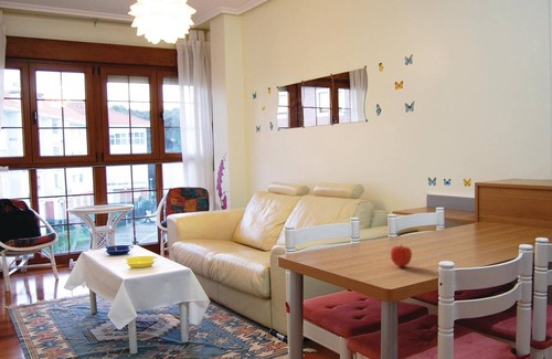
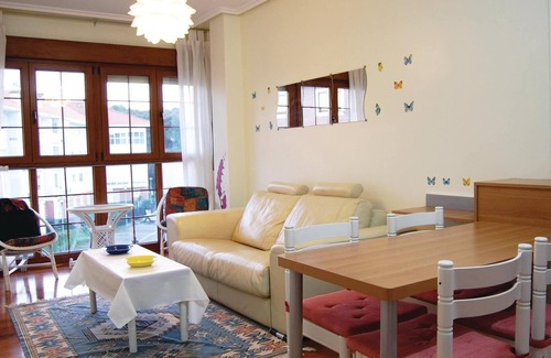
- fruit [390,243,413,267]
